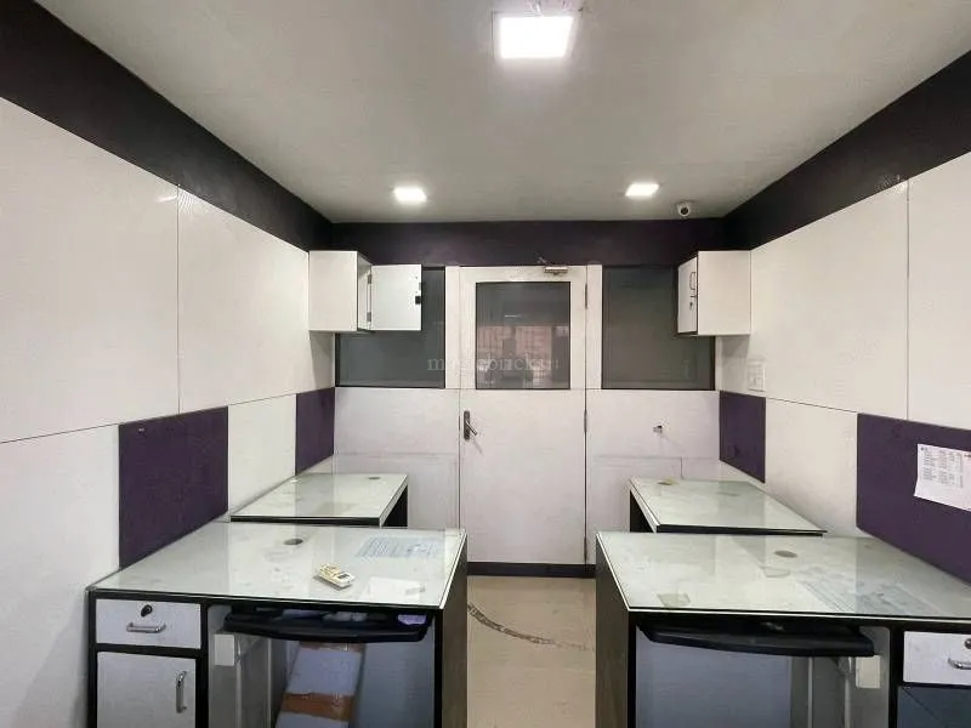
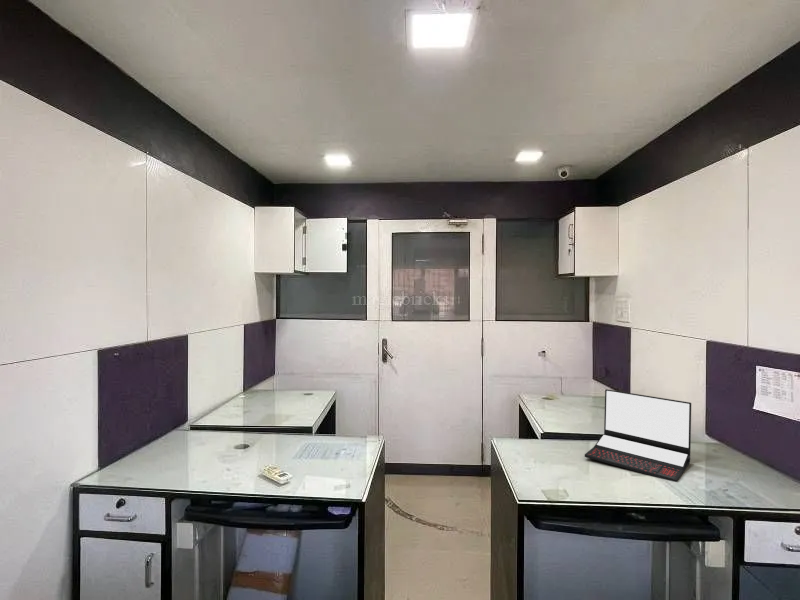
+ laptop [584,388,692,483]
